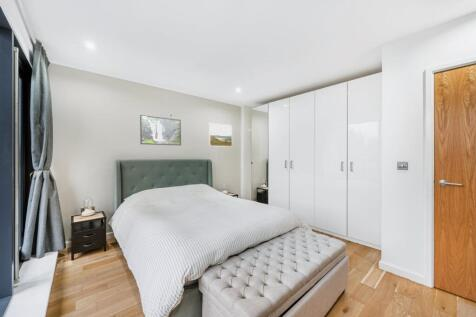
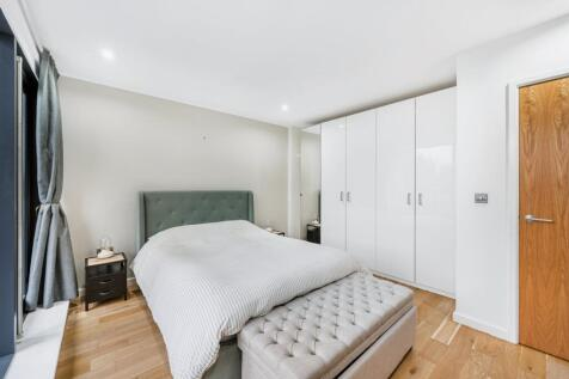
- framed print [139,114,182,146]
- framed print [208,122,233,148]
